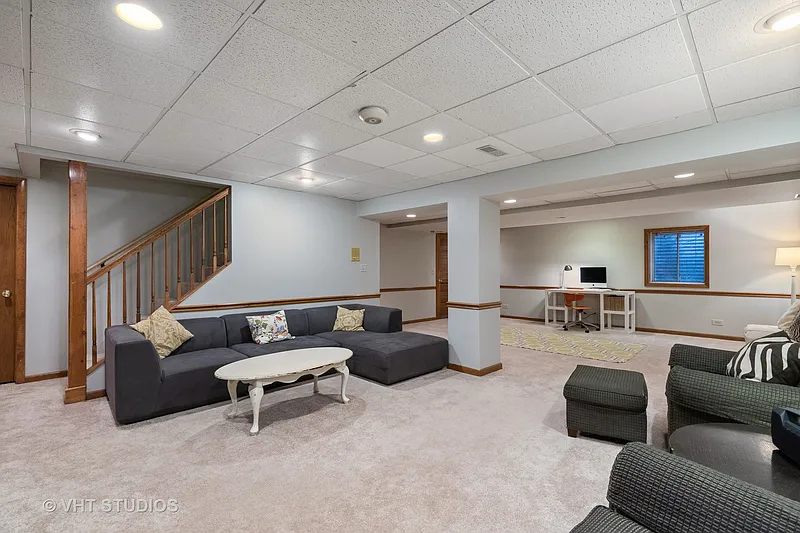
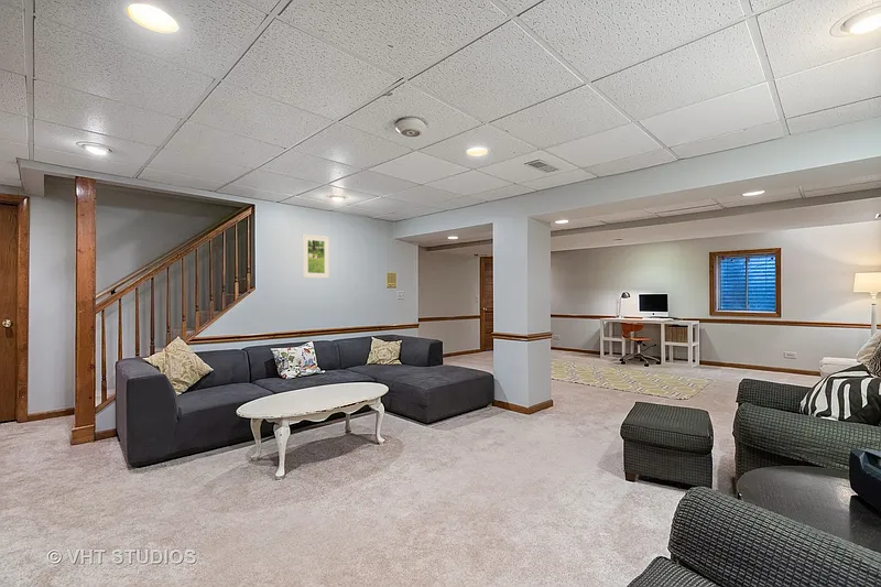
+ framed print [302,233,330,280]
